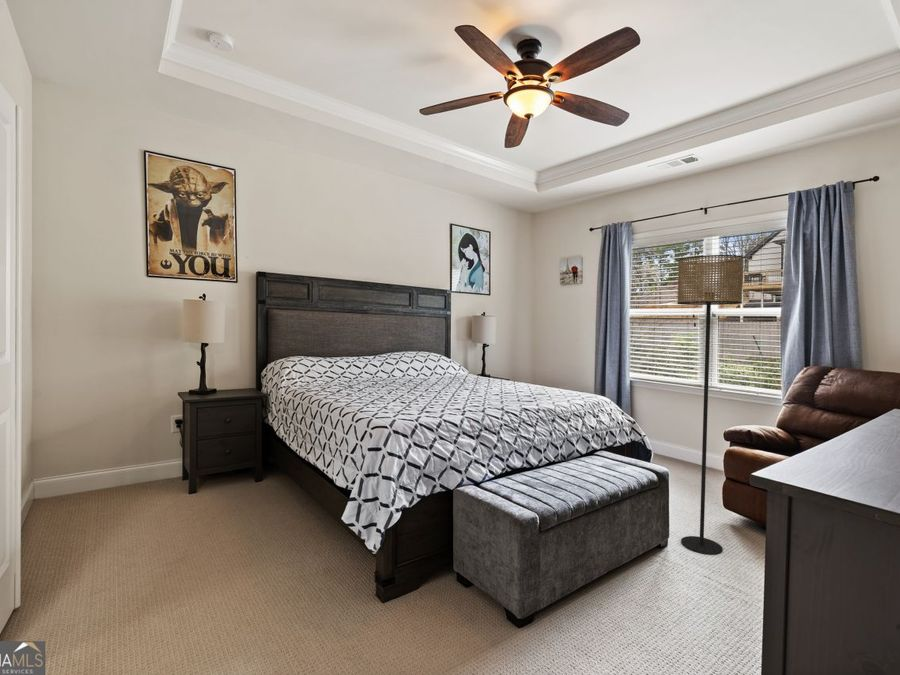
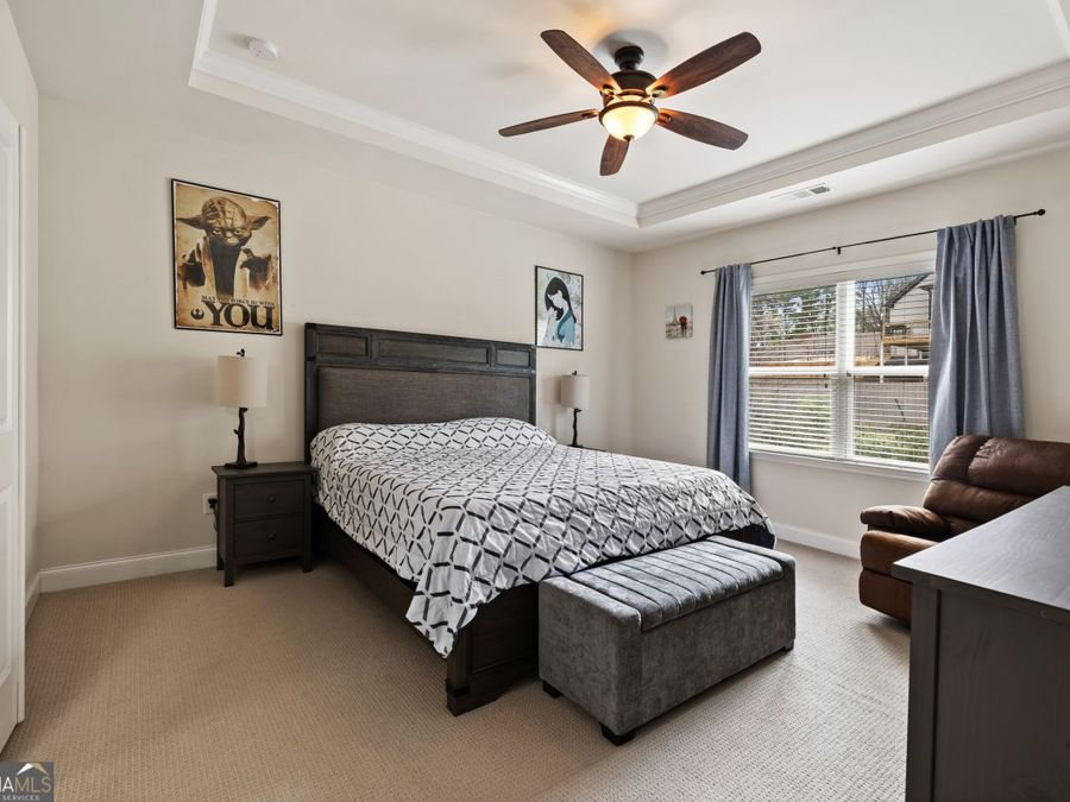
- floor lamp [676,254,745,556]
